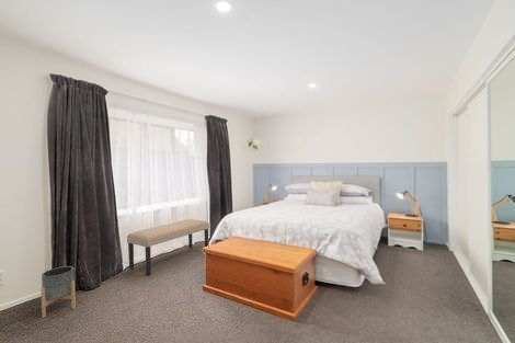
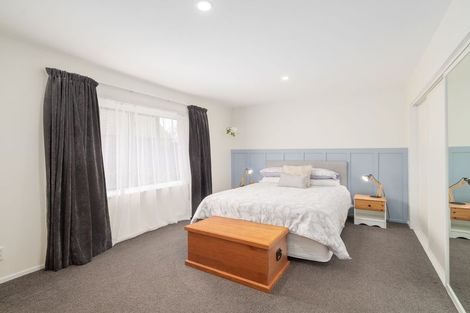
- bench [126,218,210,276]
- planter [41,265,77,319]
